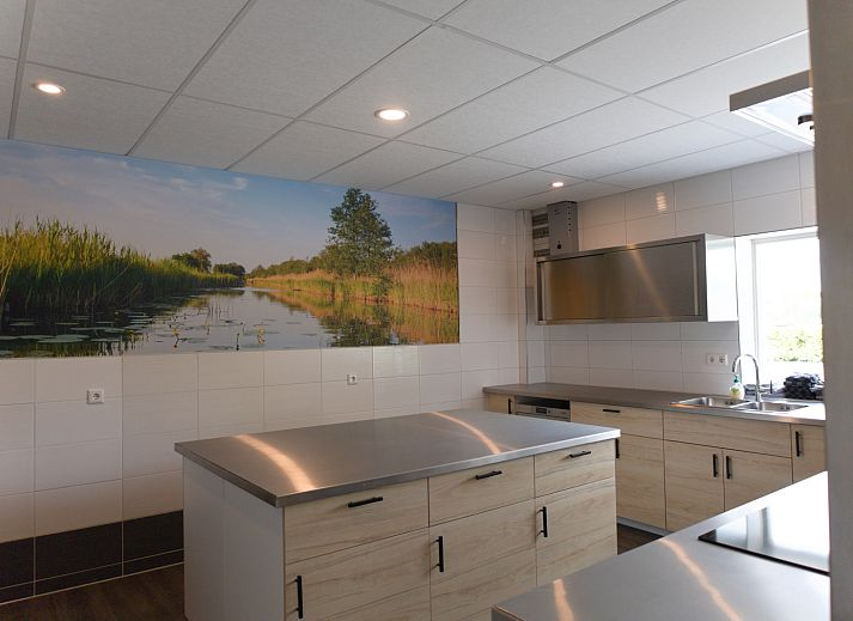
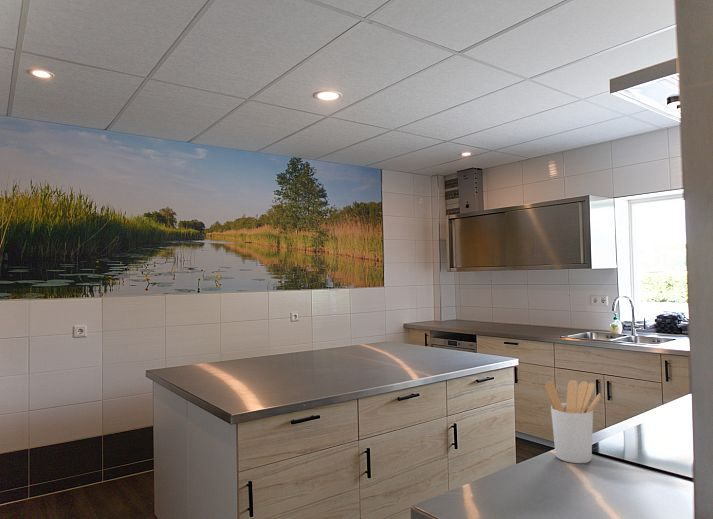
+ utensil holder [544,379,602,464]
